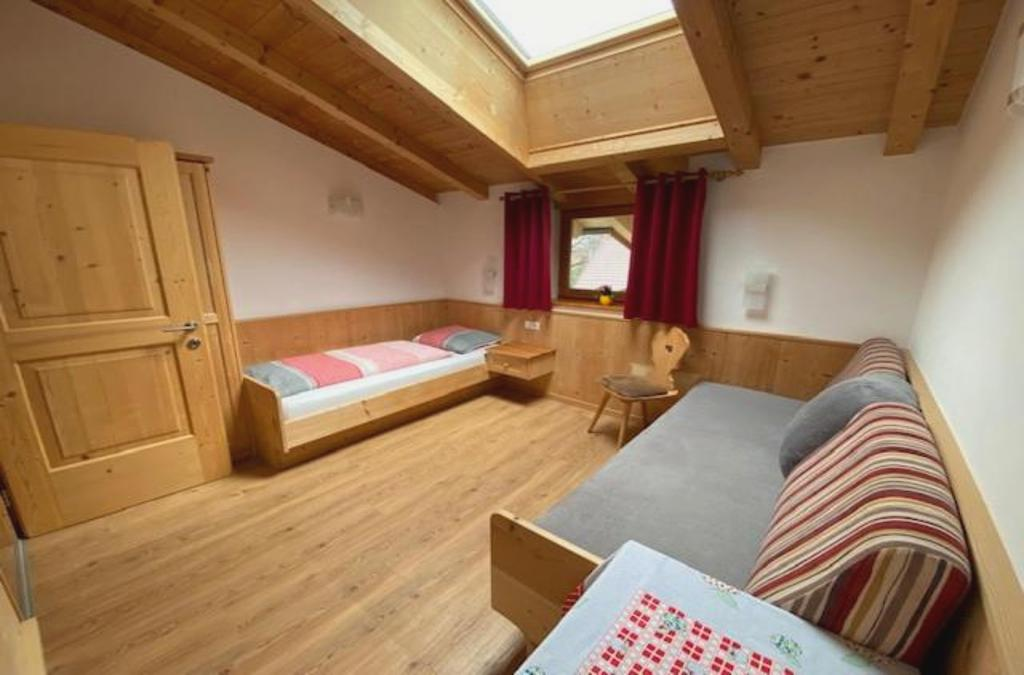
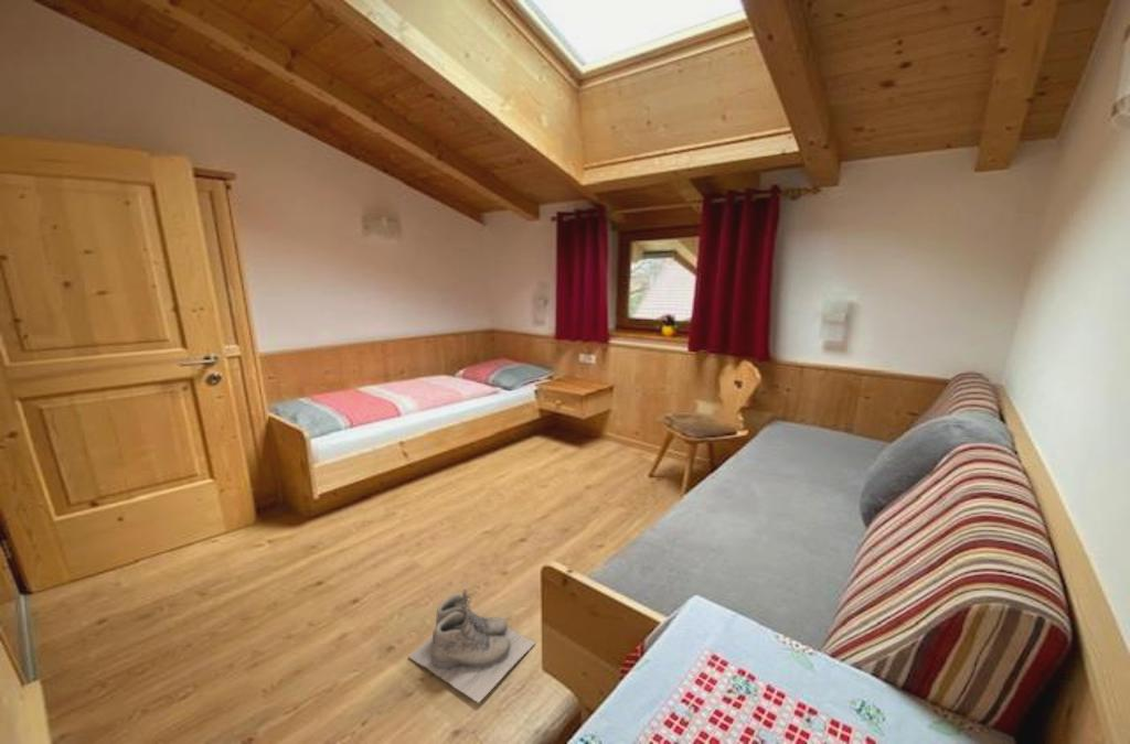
+ boots [406,587,536,704]
